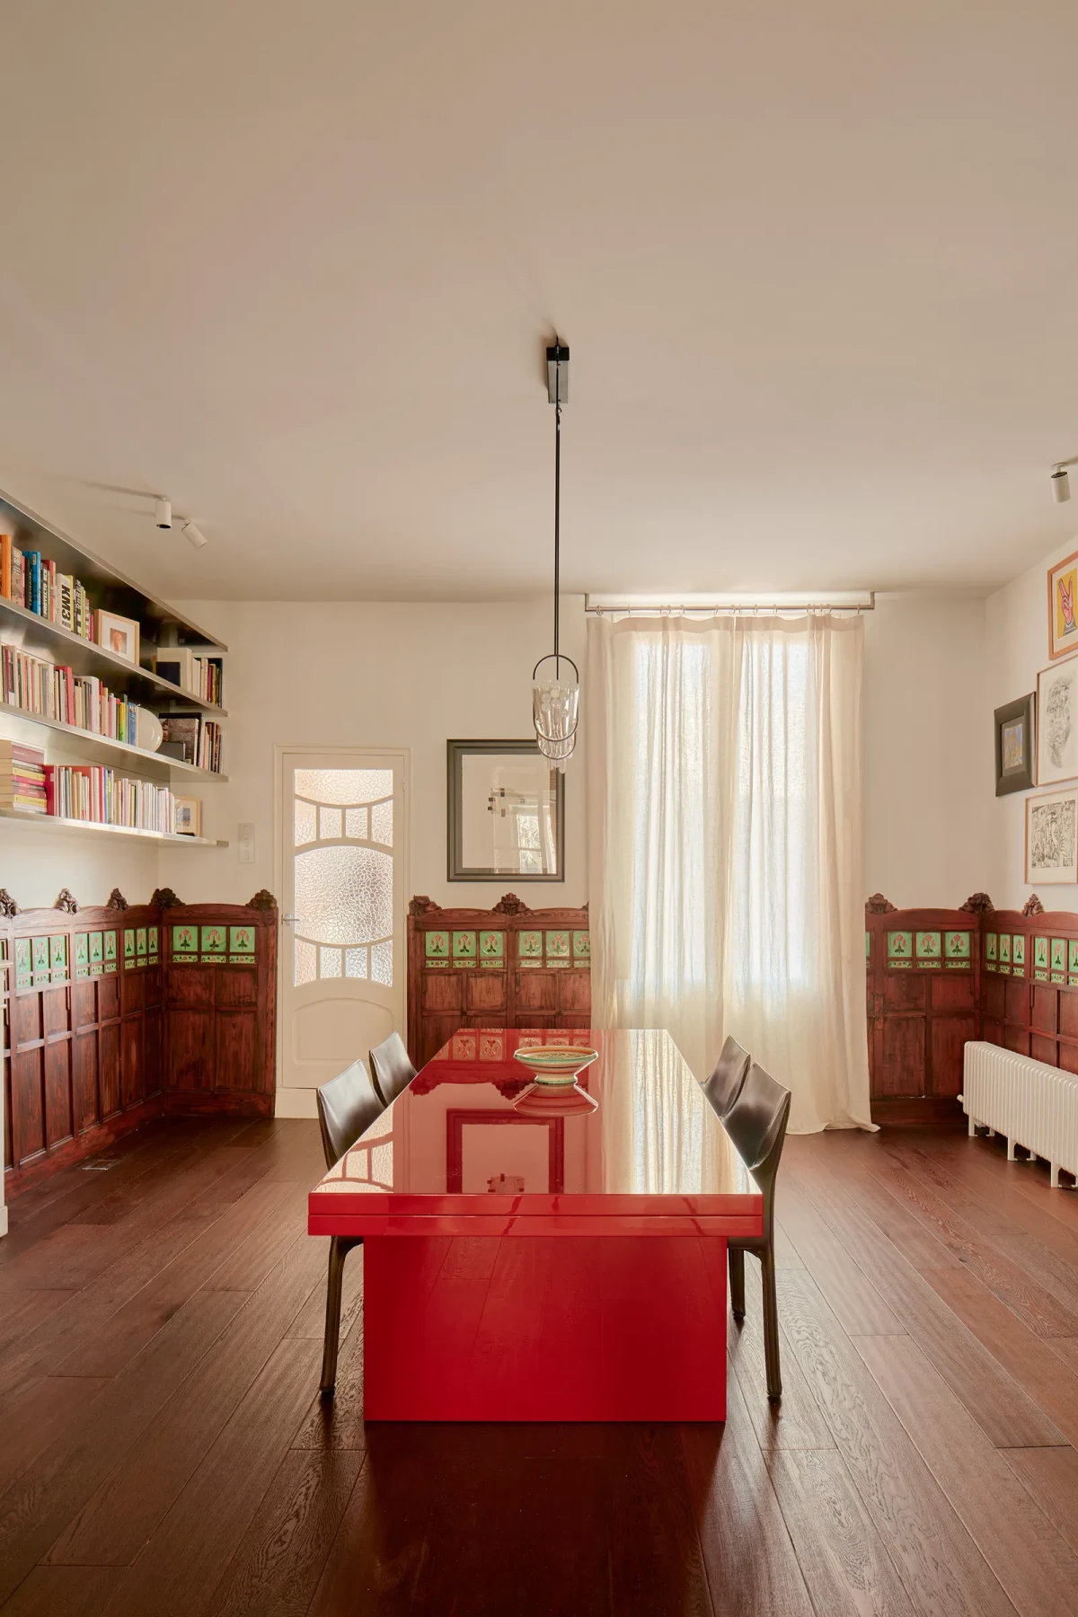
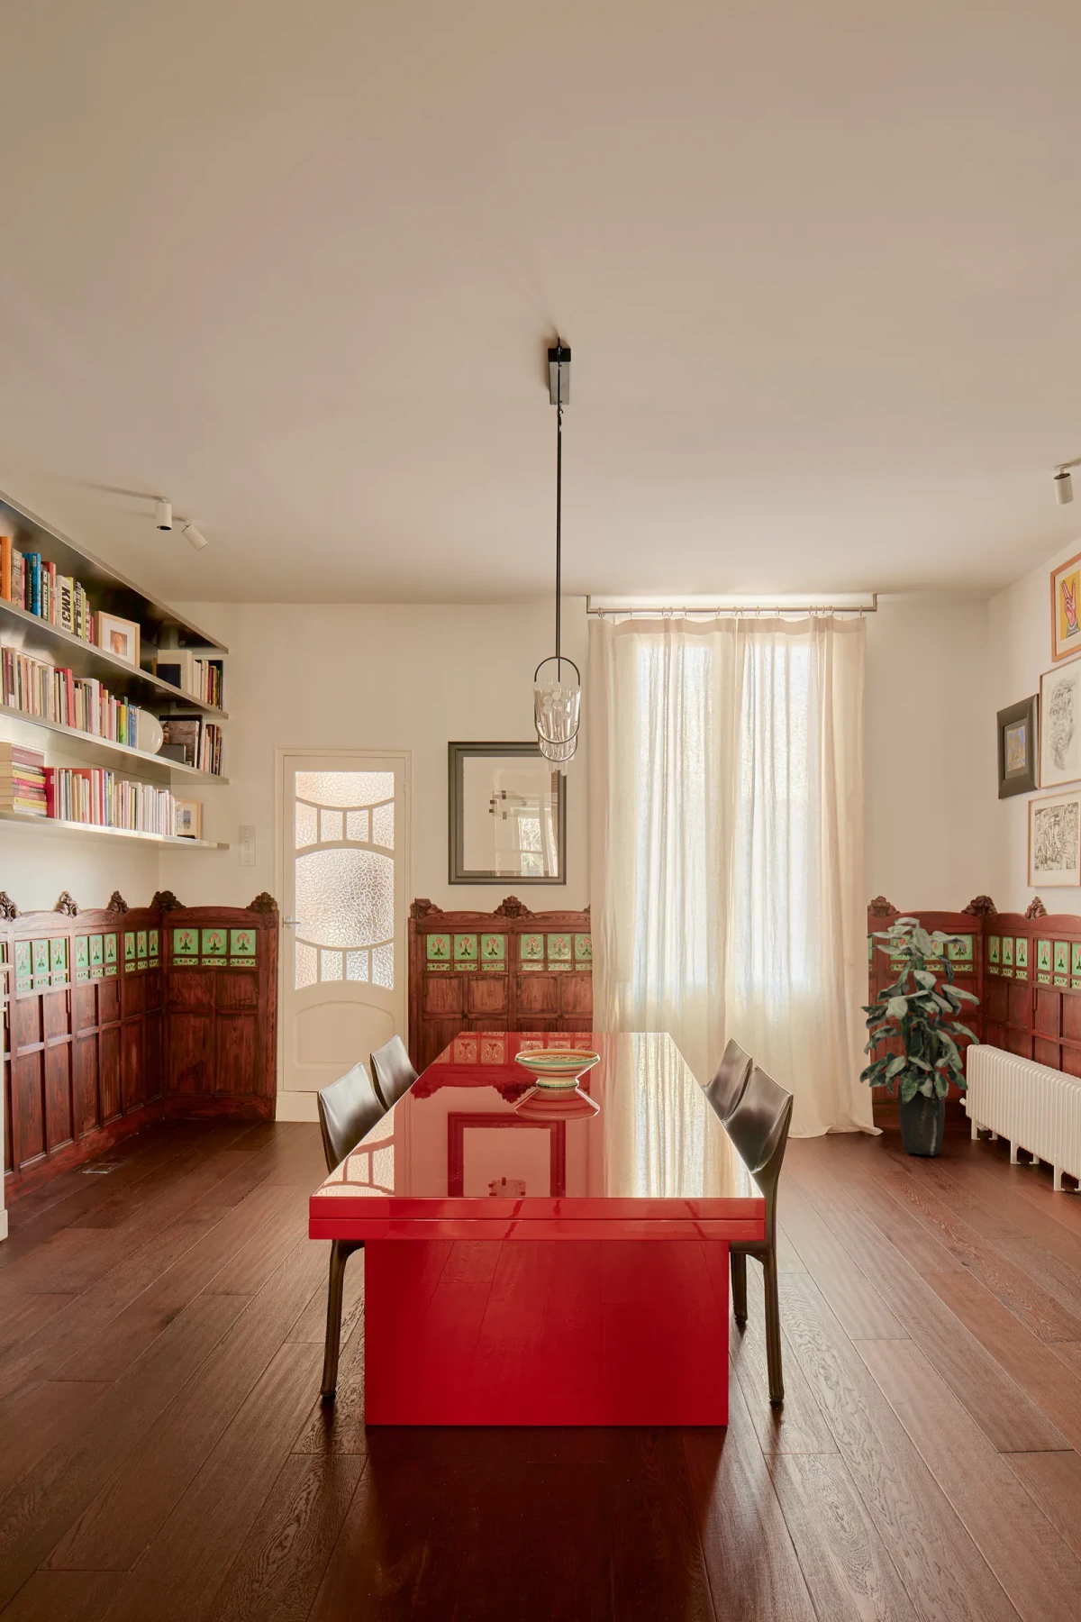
+ indoor plant [859,916,980,1156]
